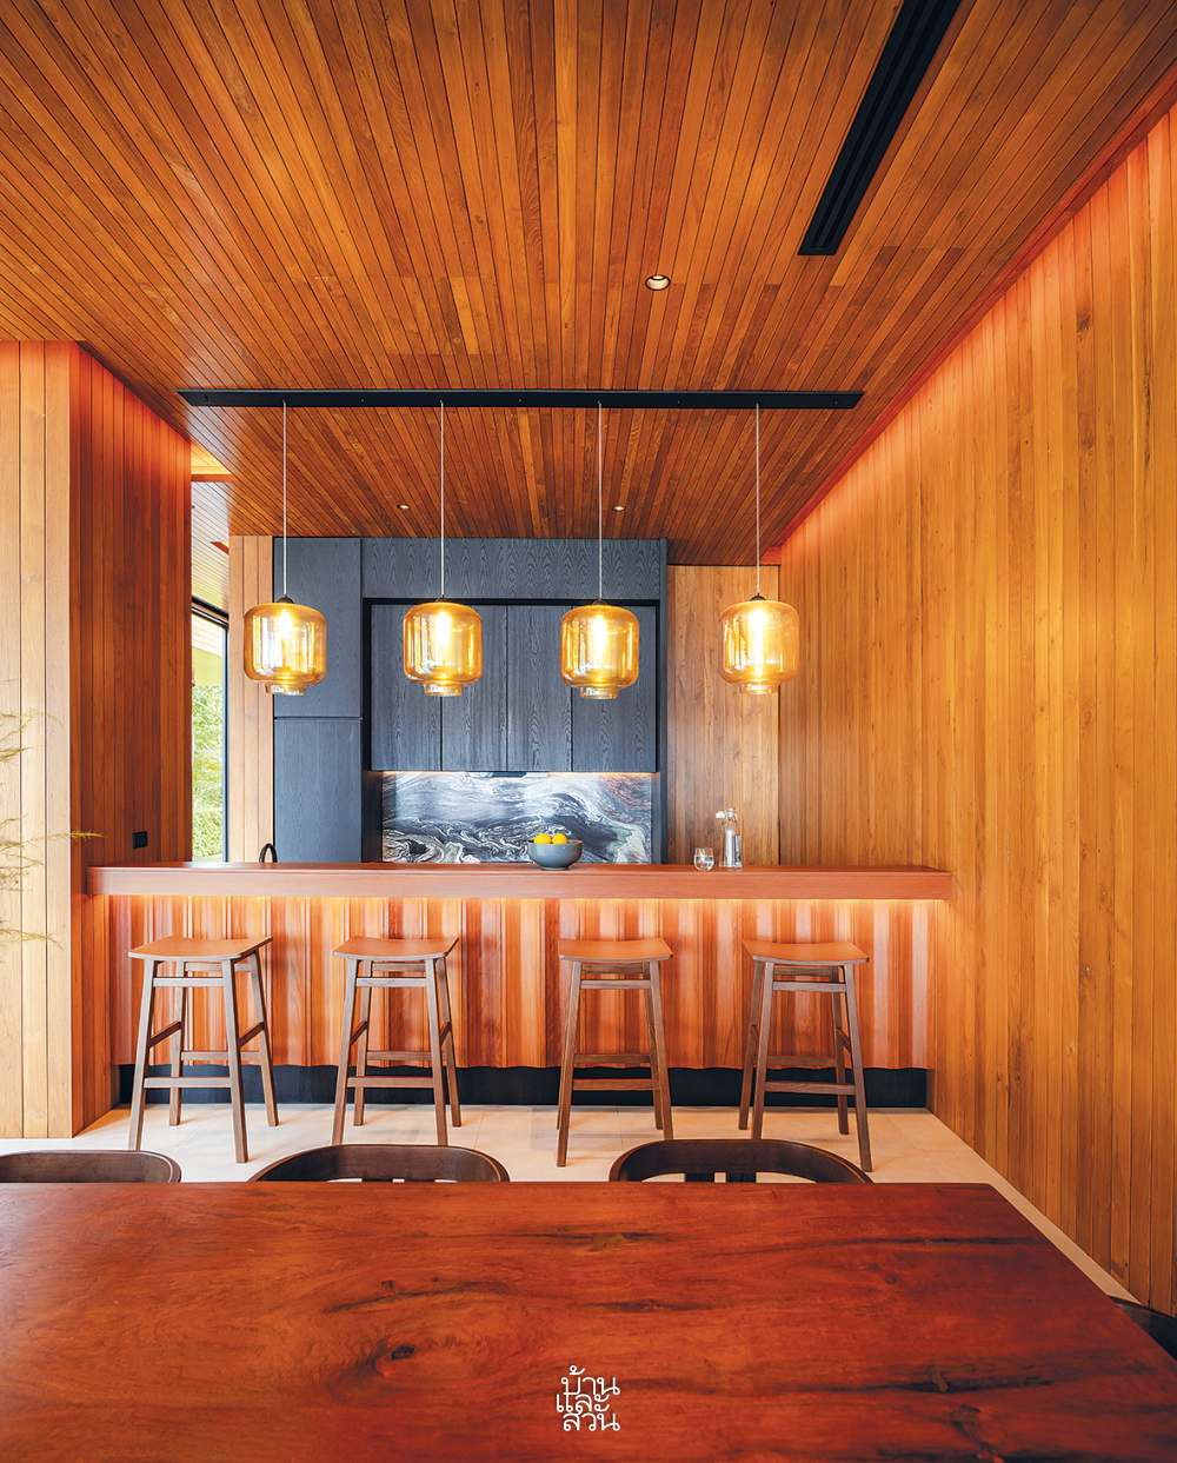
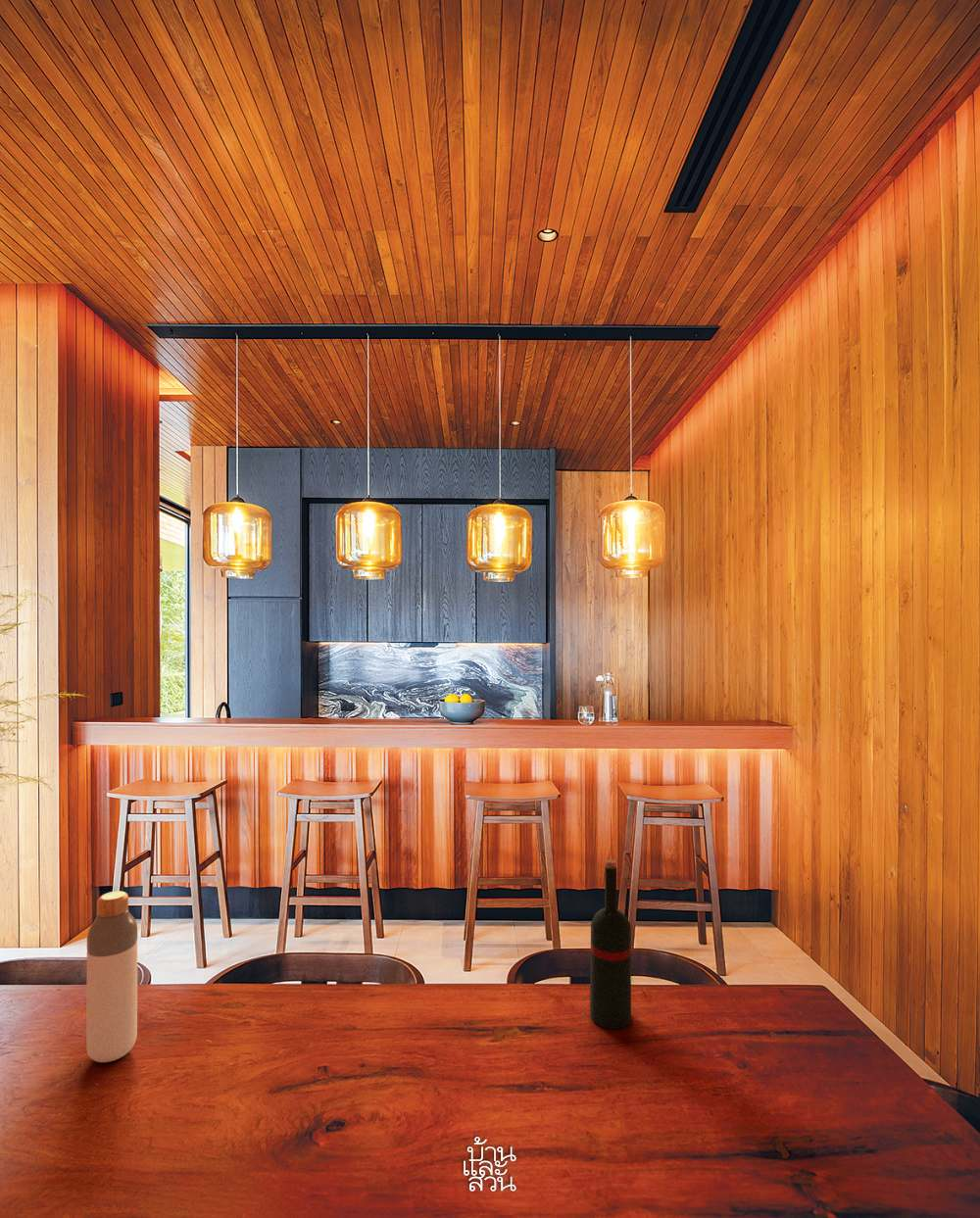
+ bottle [85,890,138,1063]
+ wine bottle [589,858,632,1030]
